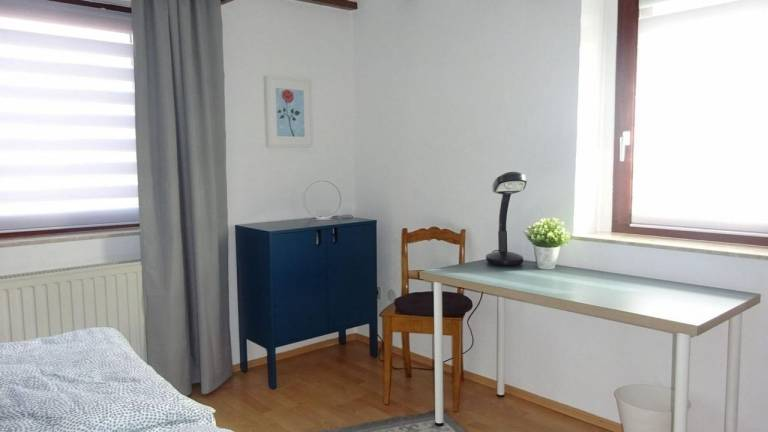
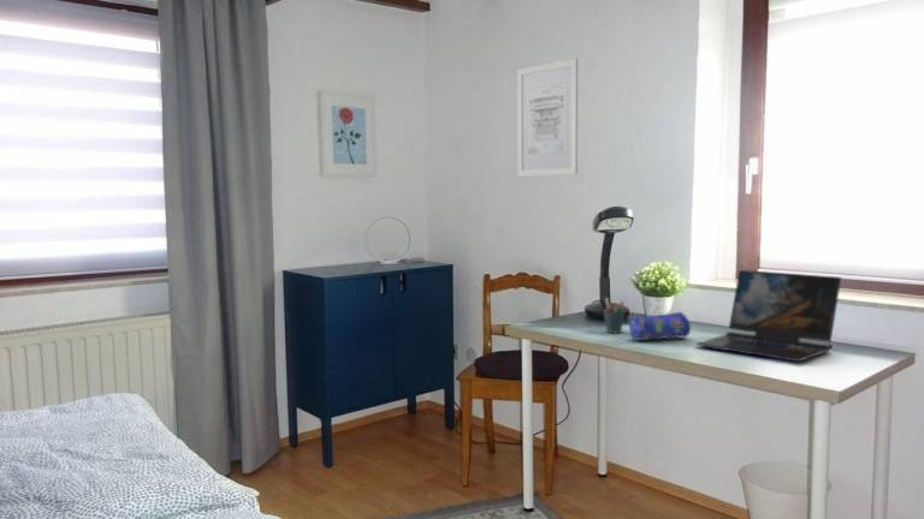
+ wall art [516,58,579,178]
+ pen holder [603,297,626,334]
+ pencil case [628,310,692,341]
+ laptop [695,269,842,363]
